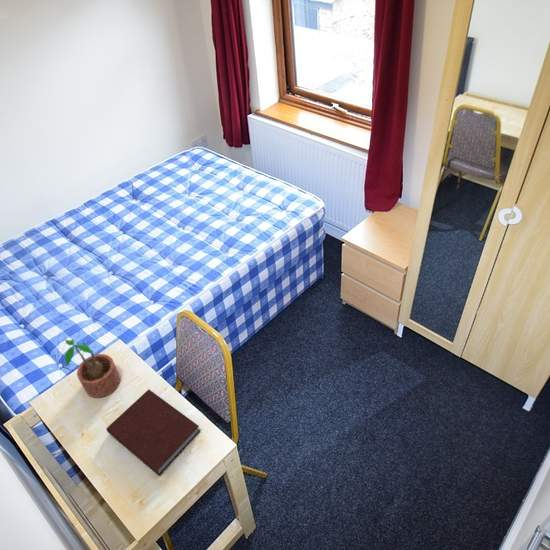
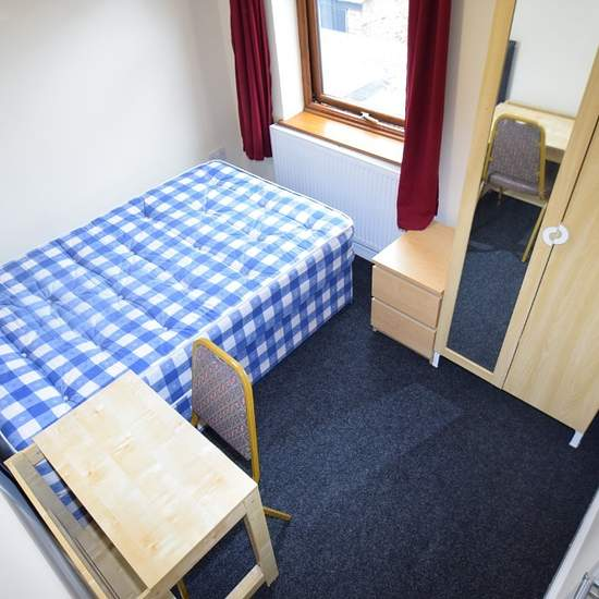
- potted plant [63,338,121,399]
- notebook [105,388,201,476]
